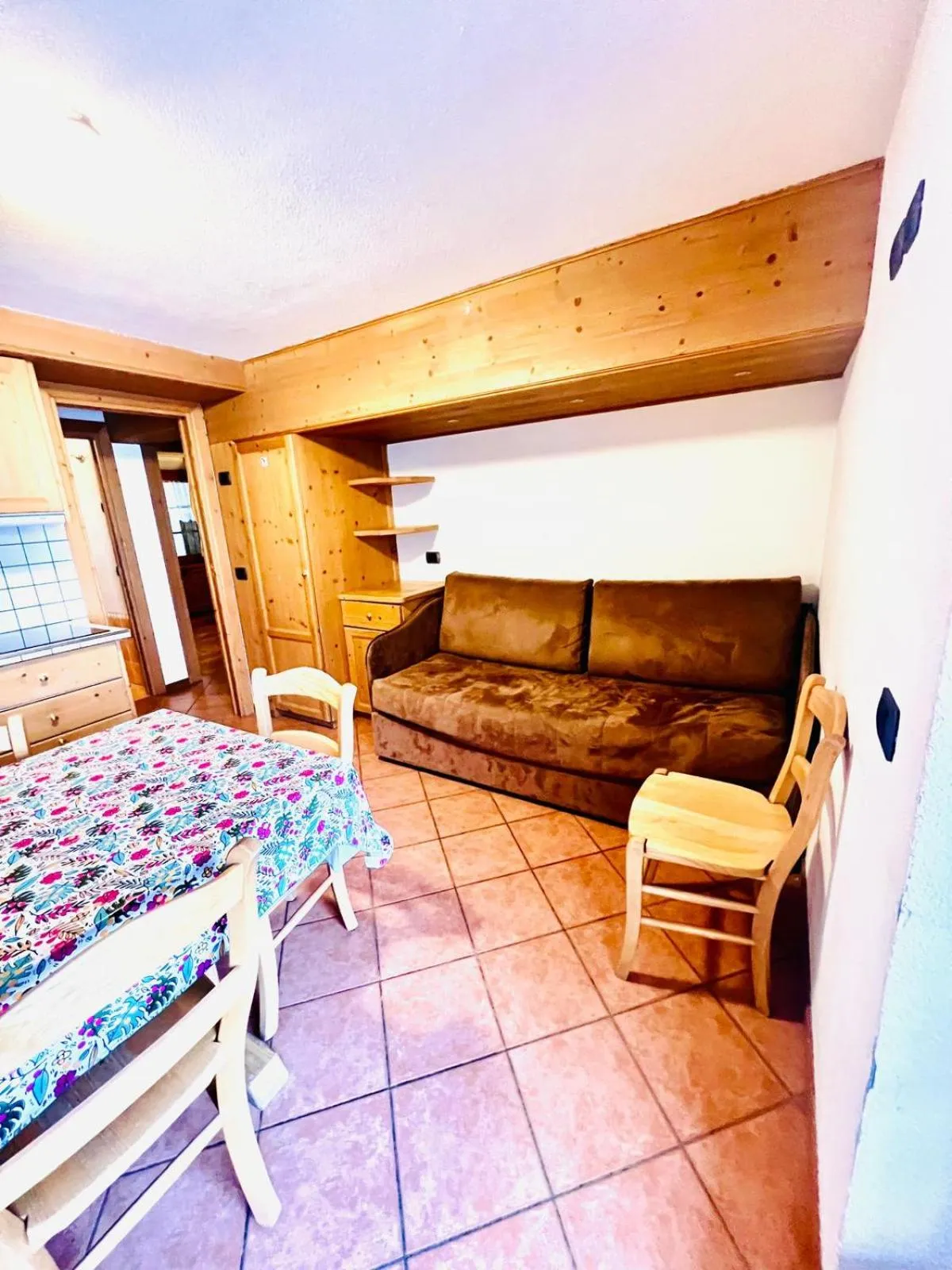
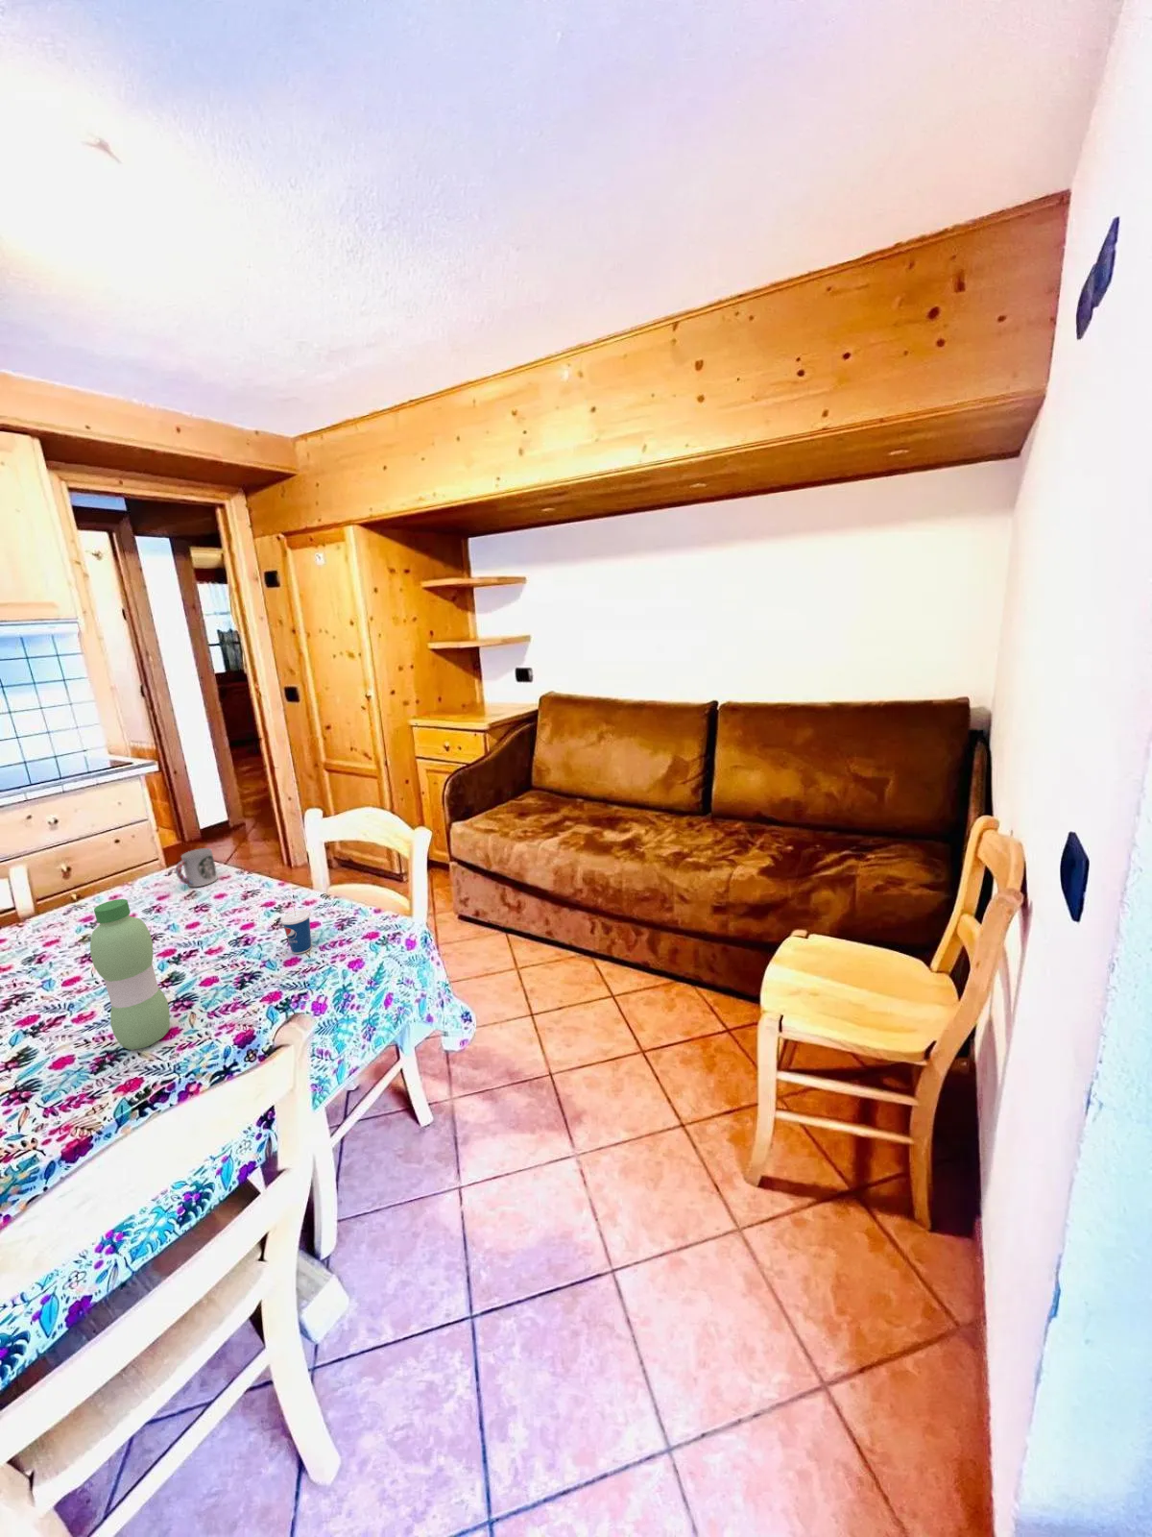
+ water bottle [90,898,171,1050]
+ cup [281,894,312,955]
+ cup [174,847,219,887]
